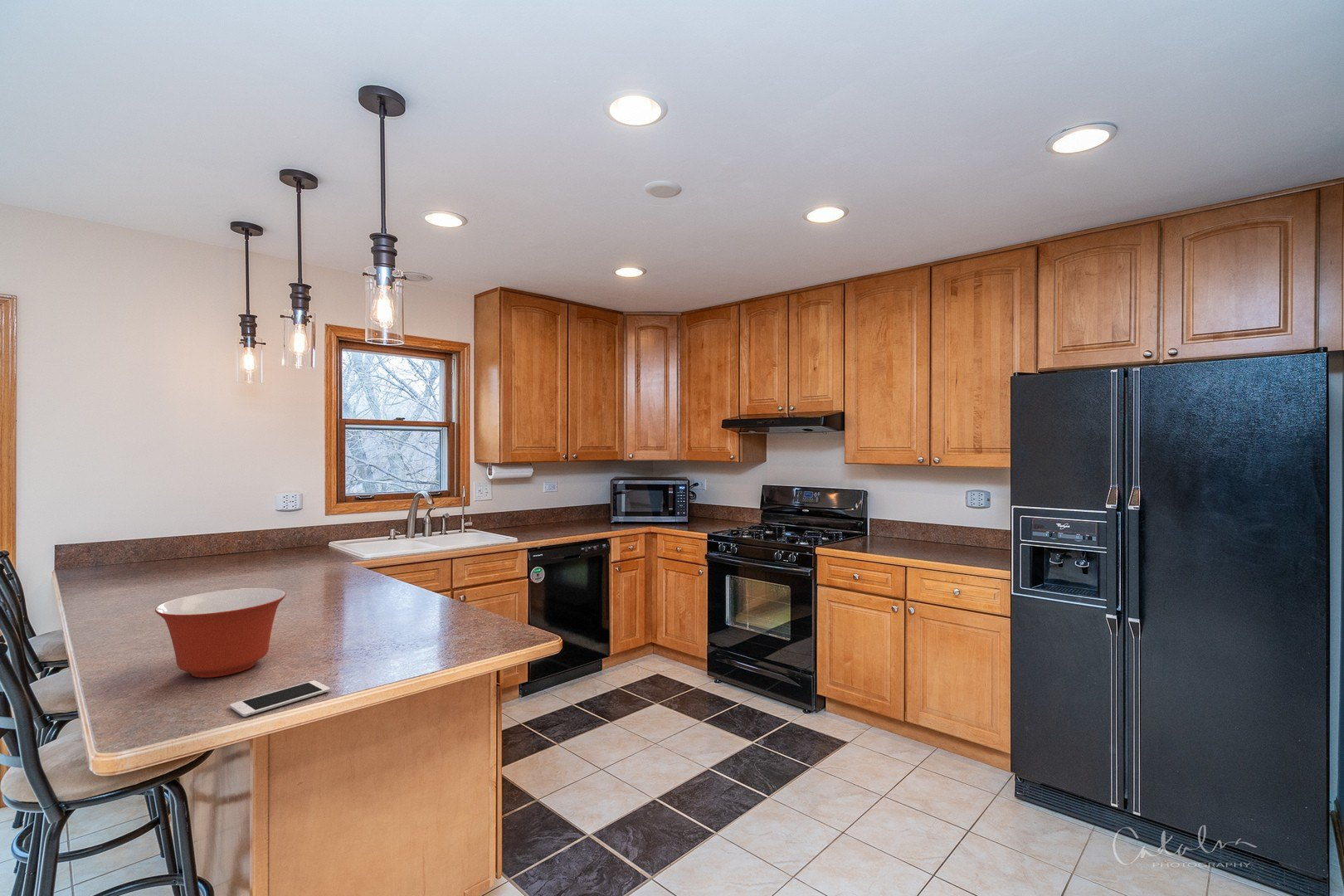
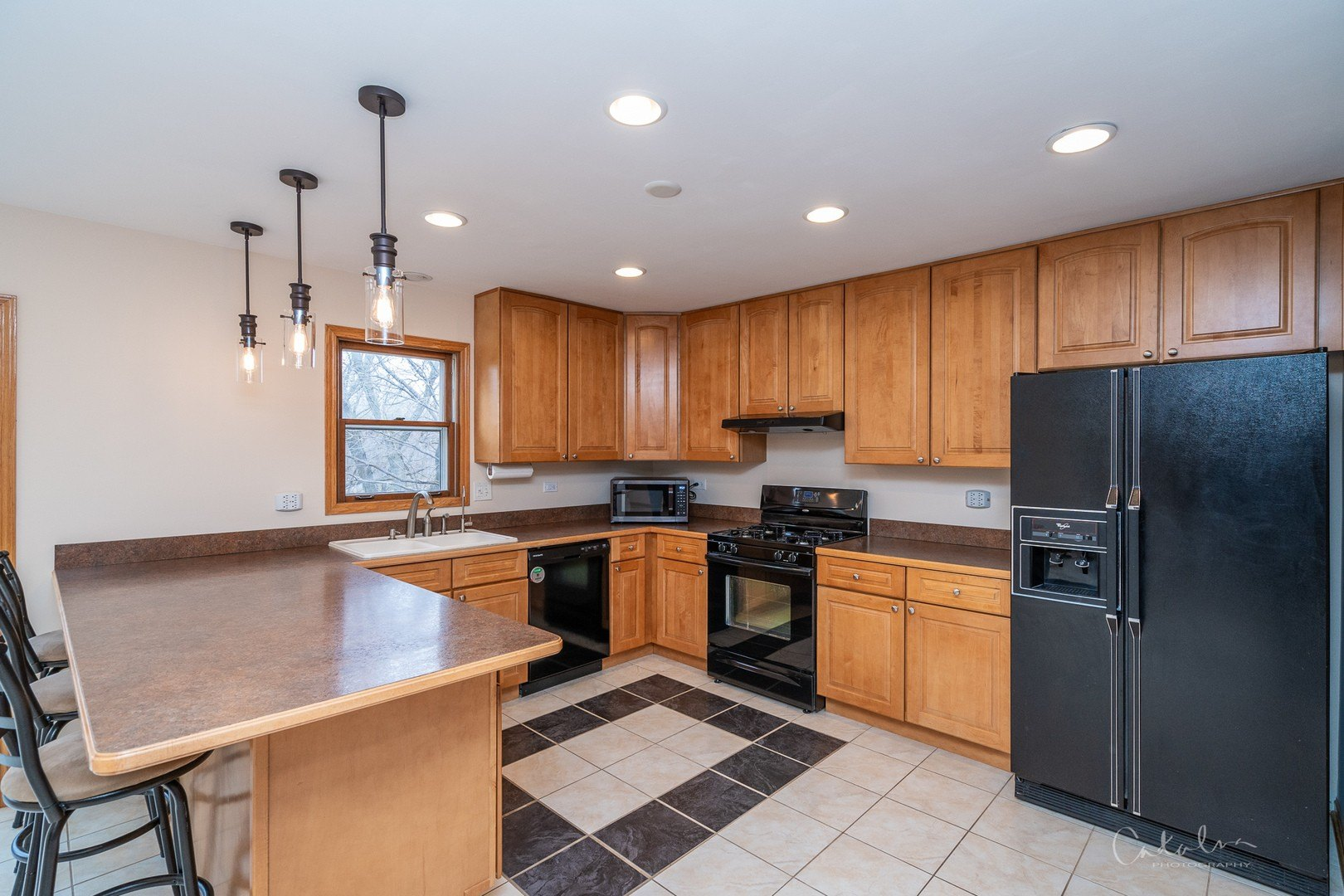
- mixing bowl [154,587,287,679]
- cell phone [229,679,331,718]
